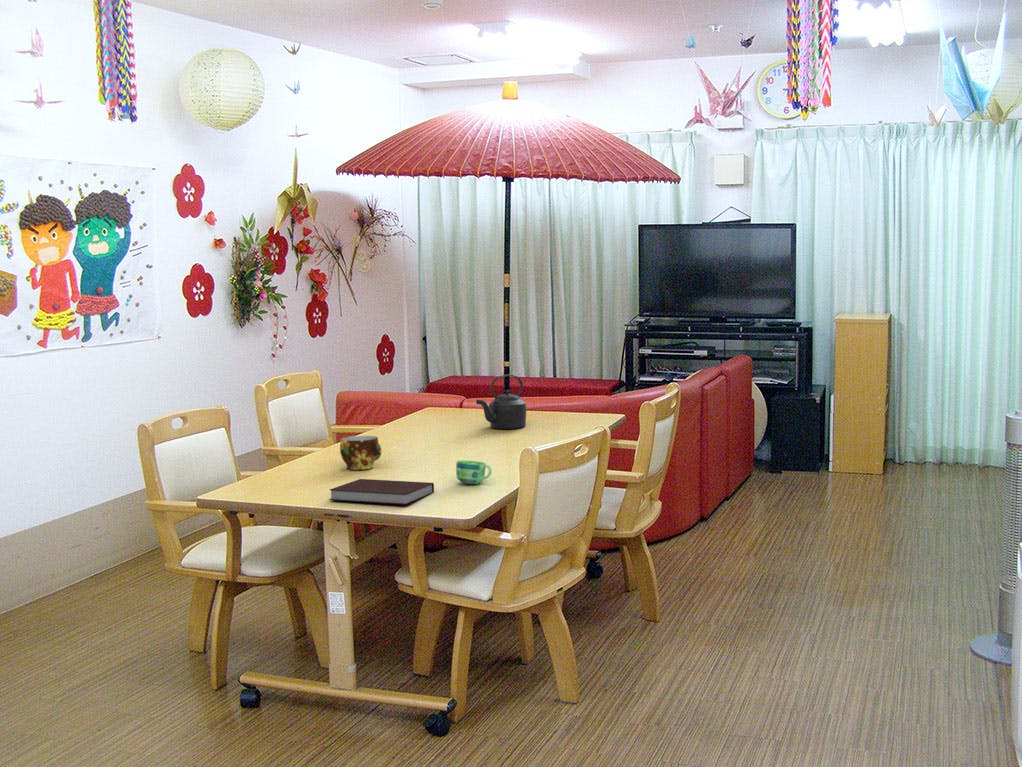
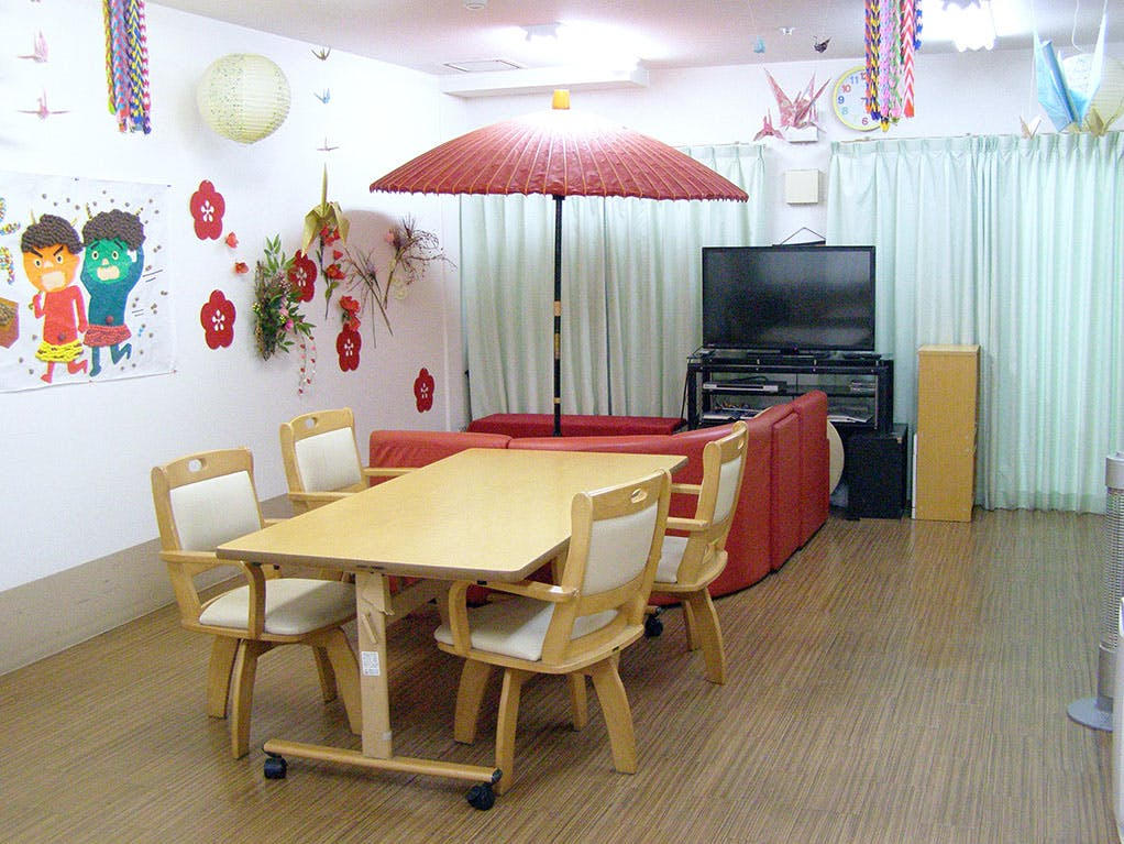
- notebook [328,478,435,506]
- cup [455,460,493,485]
- kettle [475,374,528,430]
- cup [339,435,382,471]
